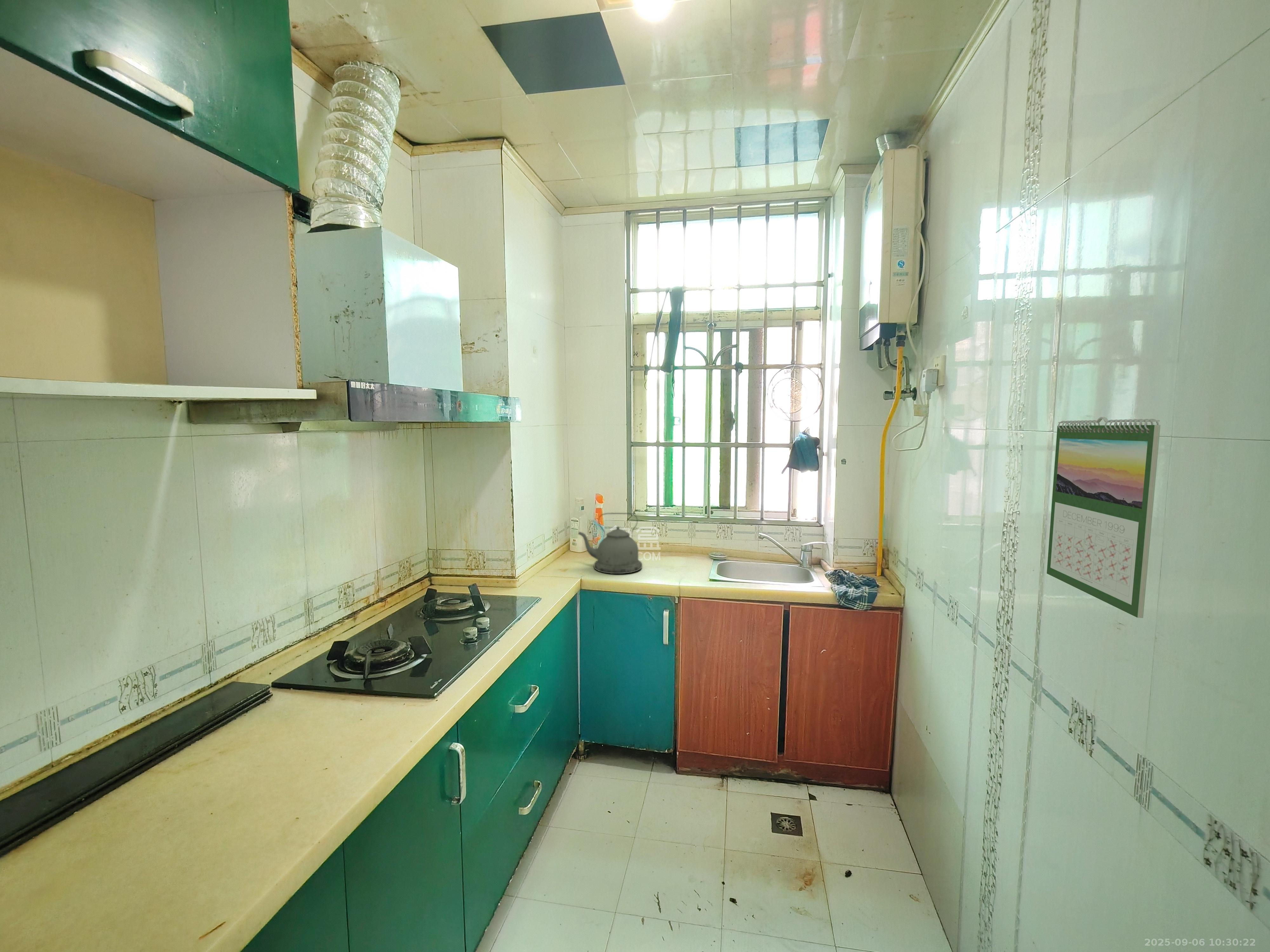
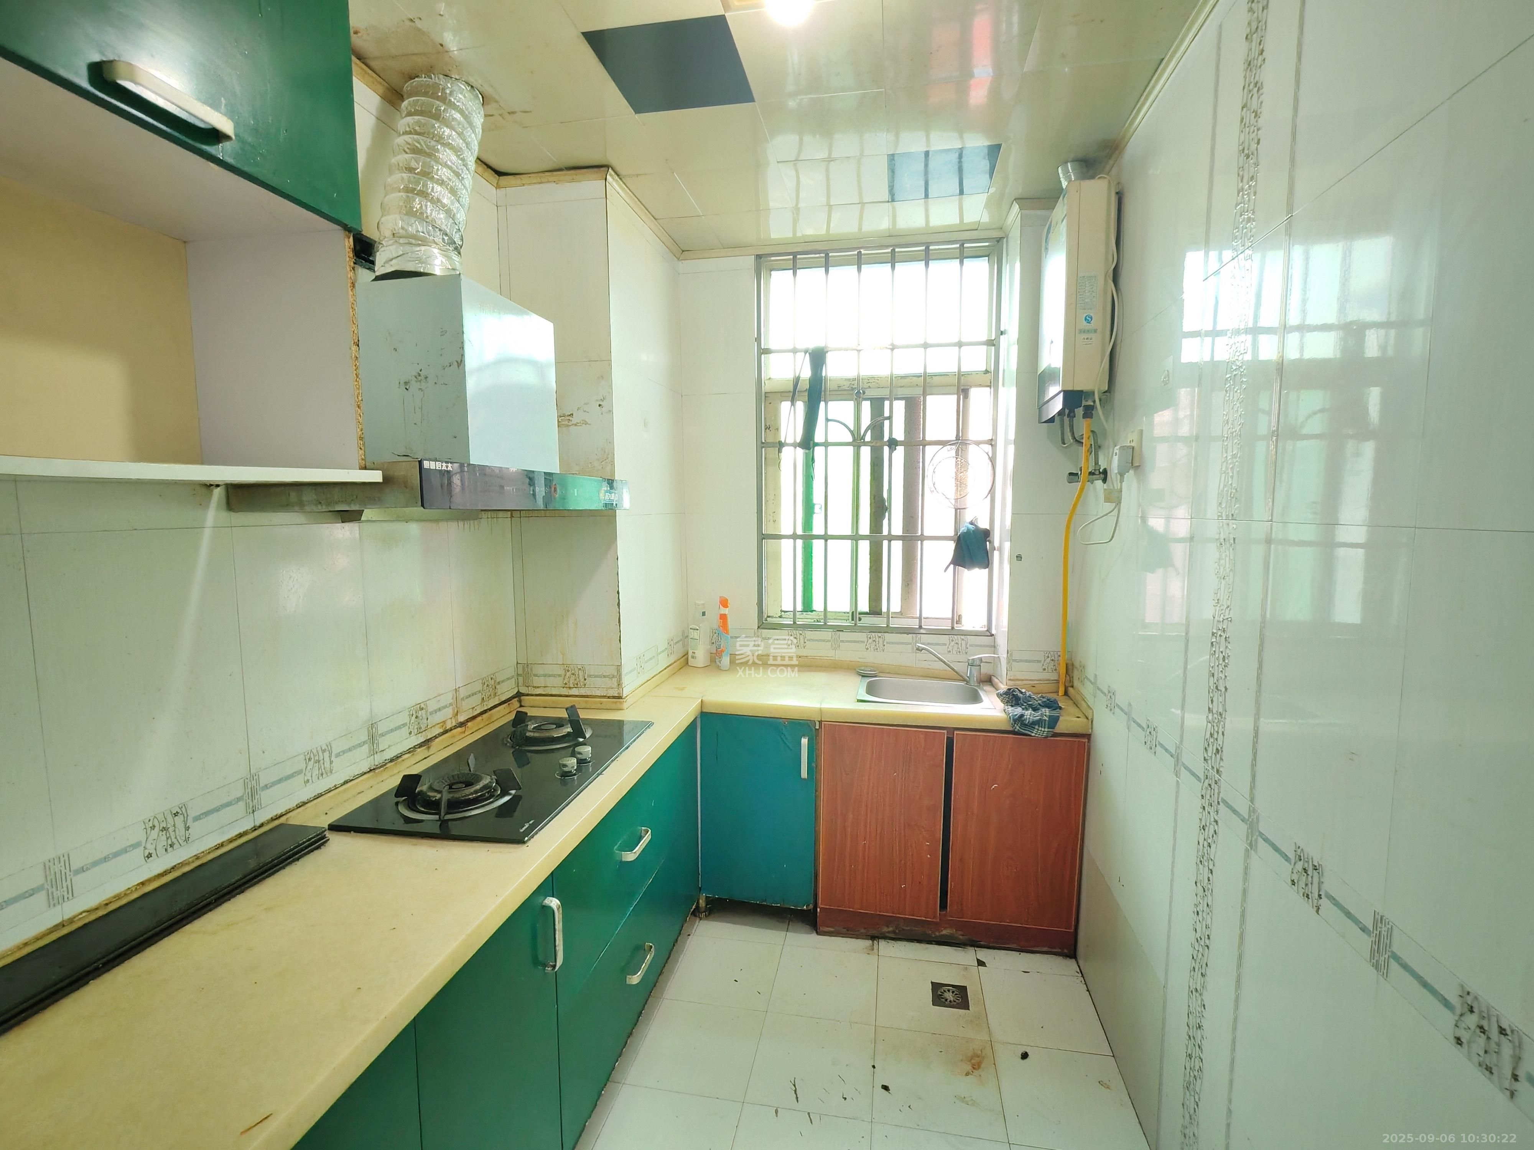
- calendar [1046,417,1161,618]
- kettle [578,512,643,574]
